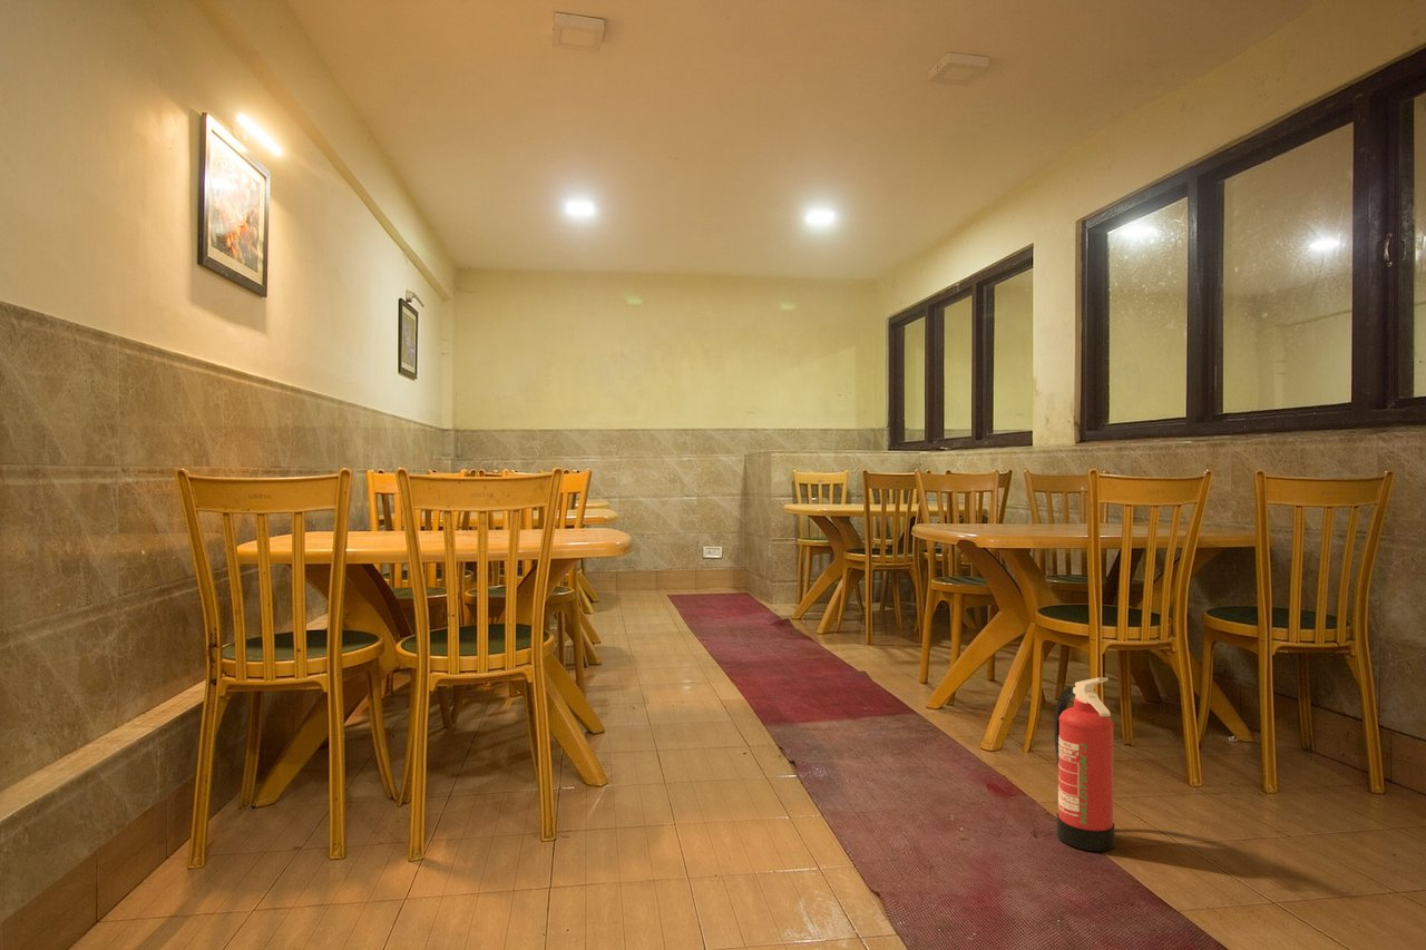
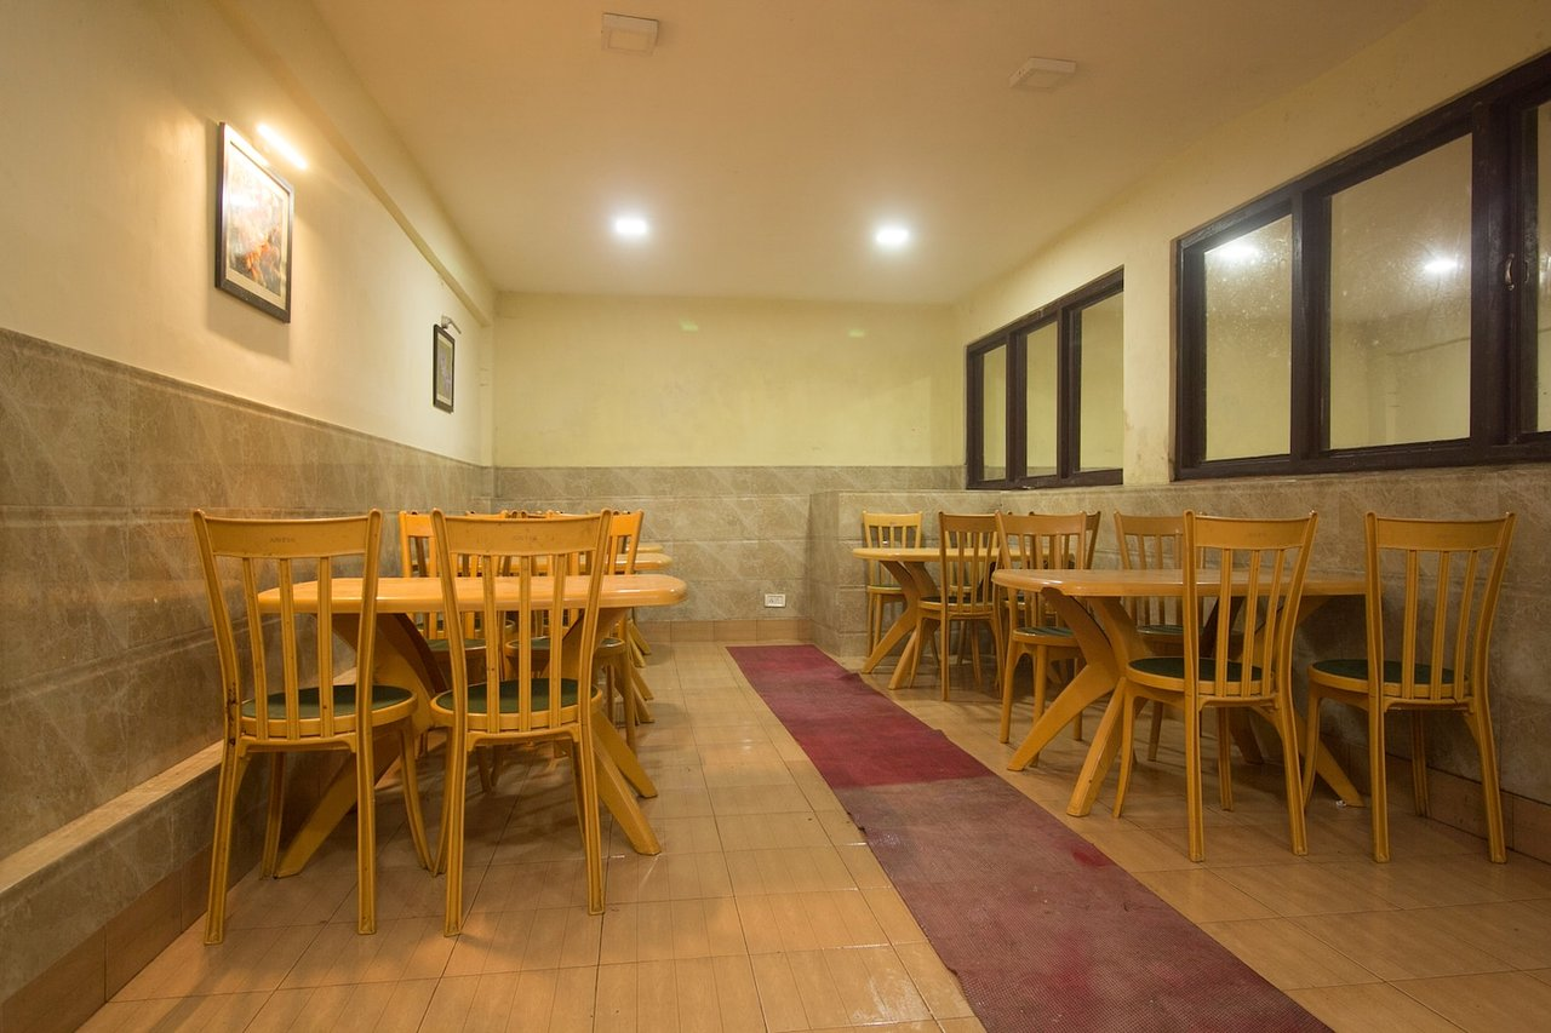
- fire extinguisher [1053,676,1115,852]
